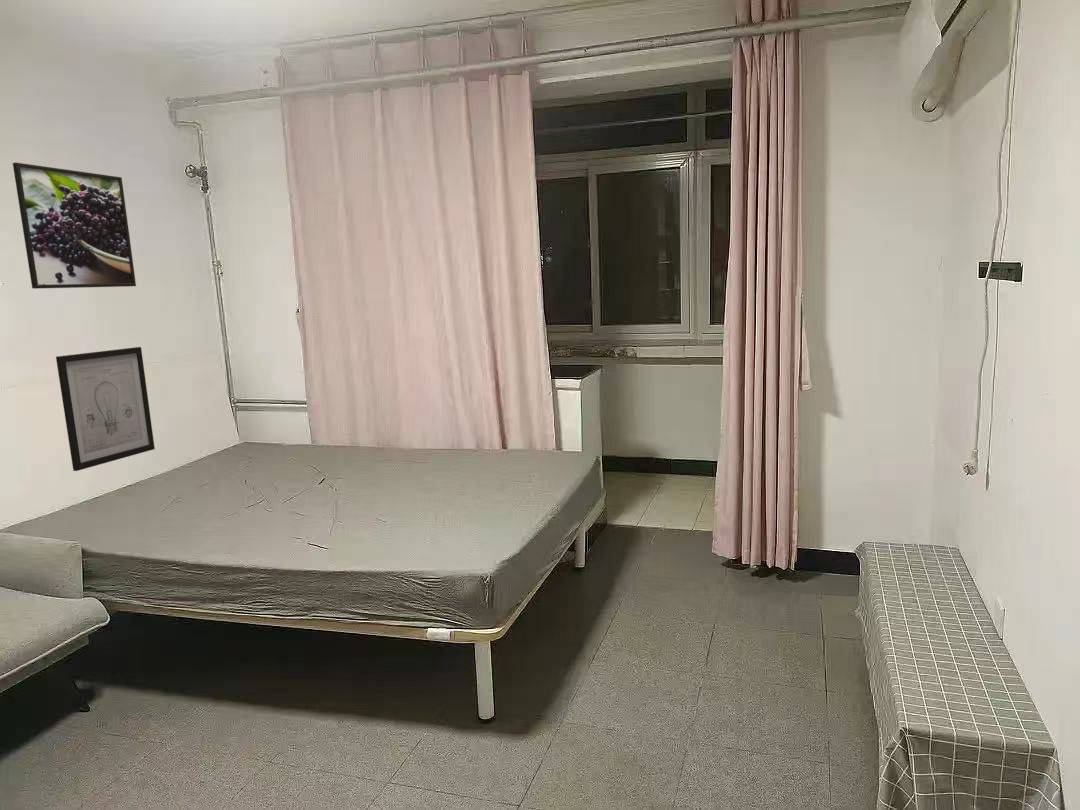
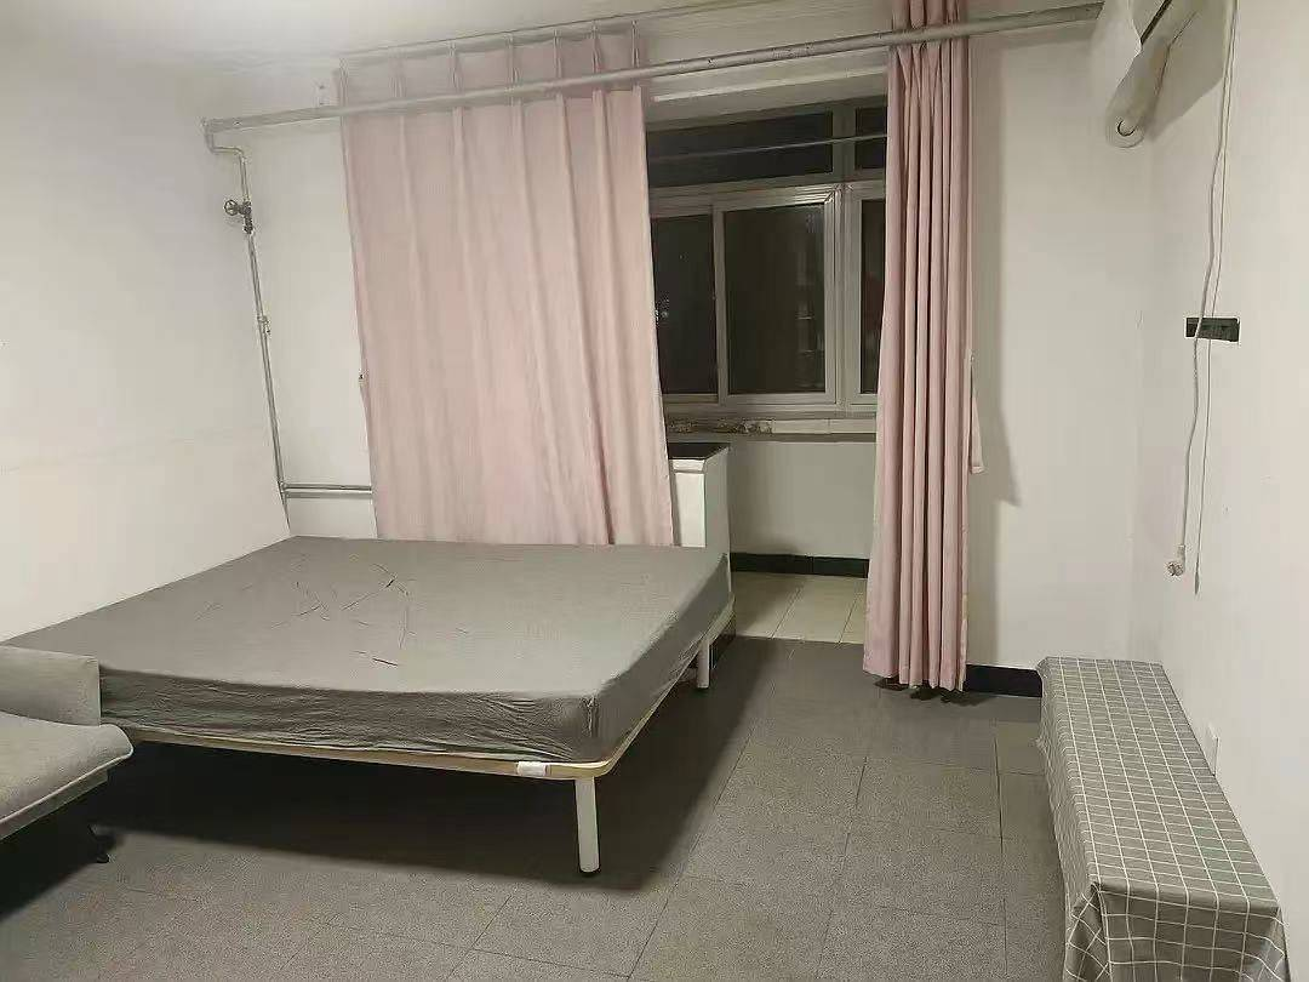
- wall art [55,346,156,472]
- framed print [12,162,137,290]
